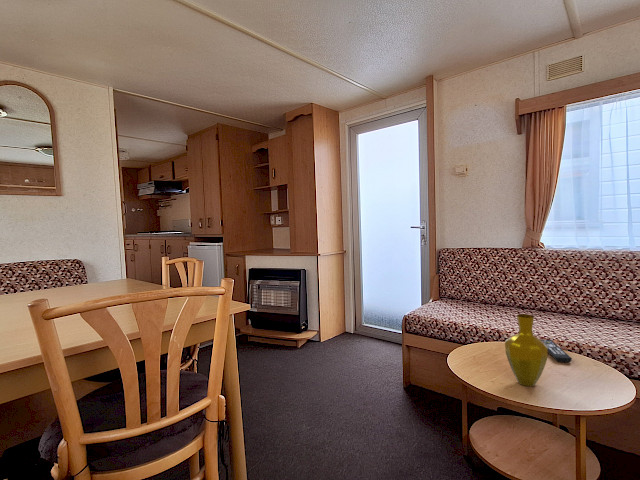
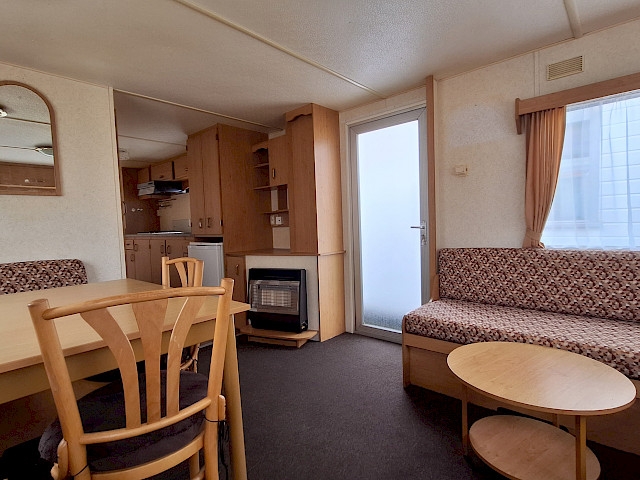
- remote control [540,339,573,363]
- vase [504,313,548,387]
